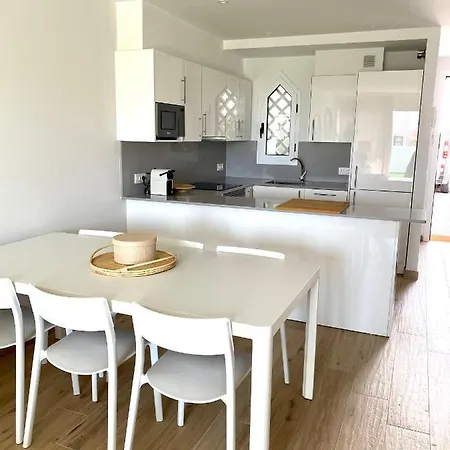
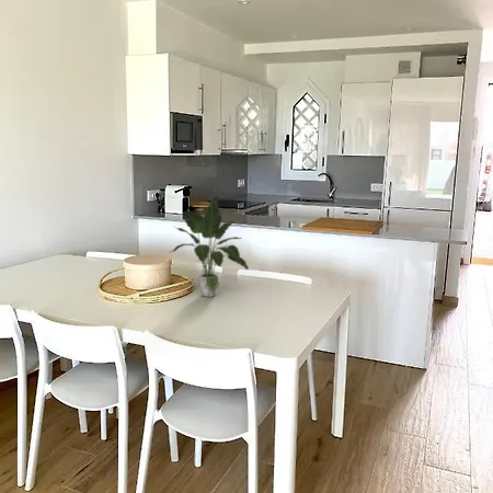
+ potted plant [168,194,250,298]
